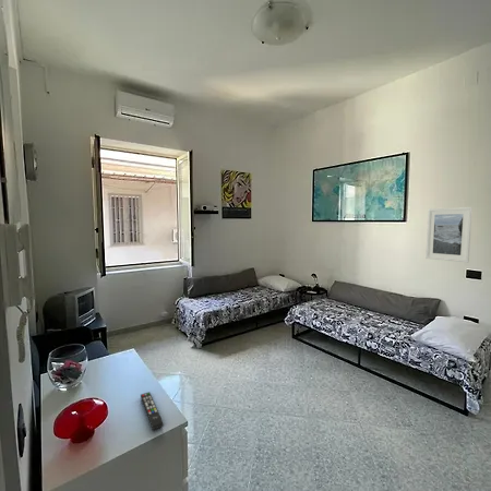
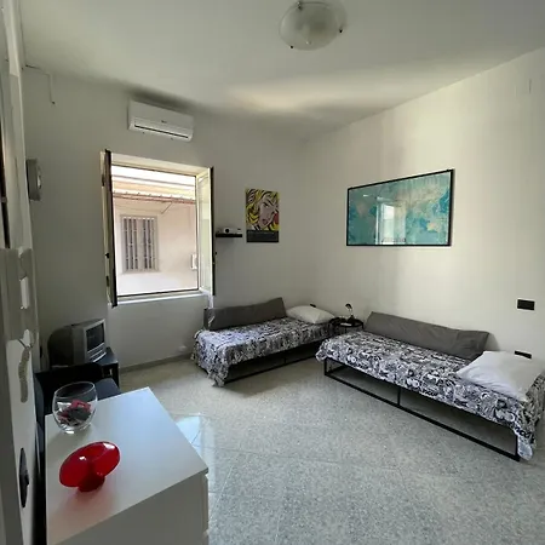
- remote control [140,391,165,431]
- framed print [424,206,474,263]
